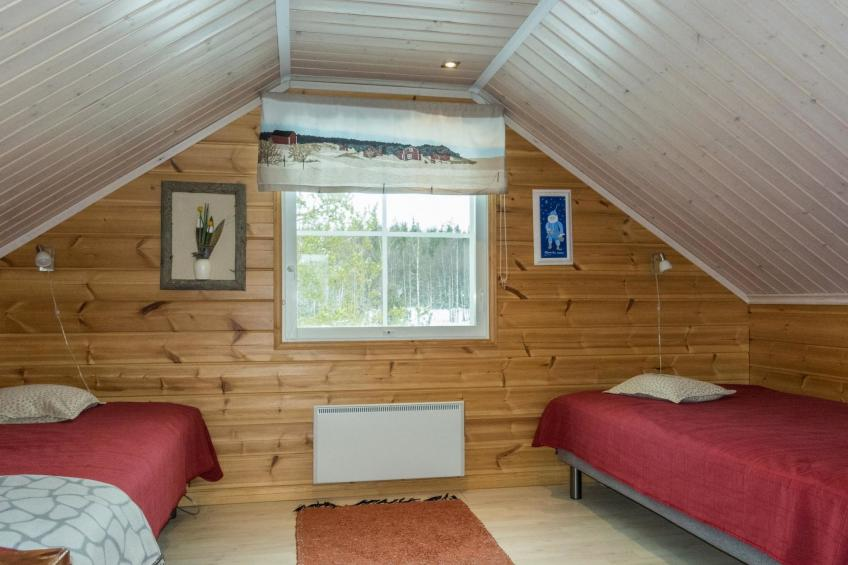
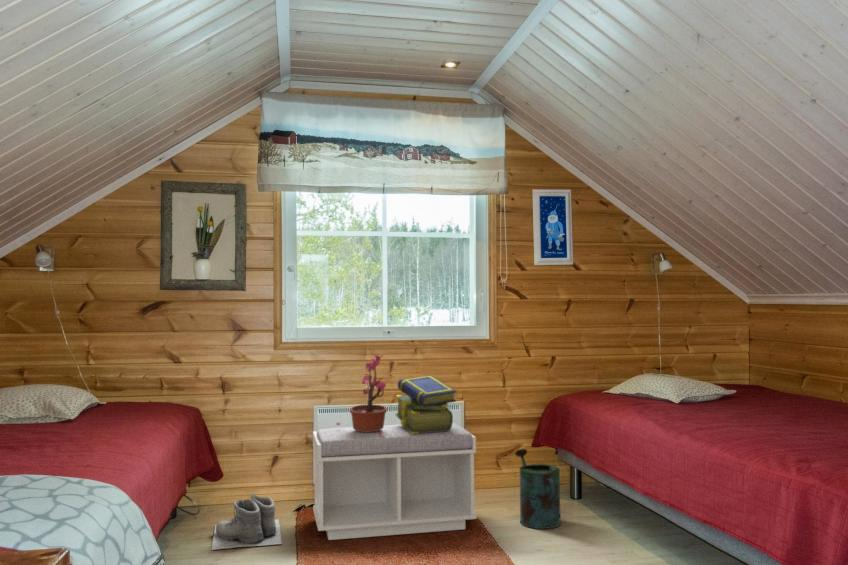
+ bench [312,422,478,541]
+ potted plant [335,354,388,435]
+ stack of books [394,374,458,434]
+ watering can [514,448,562,530]
+ boots [210,492,283,551]
